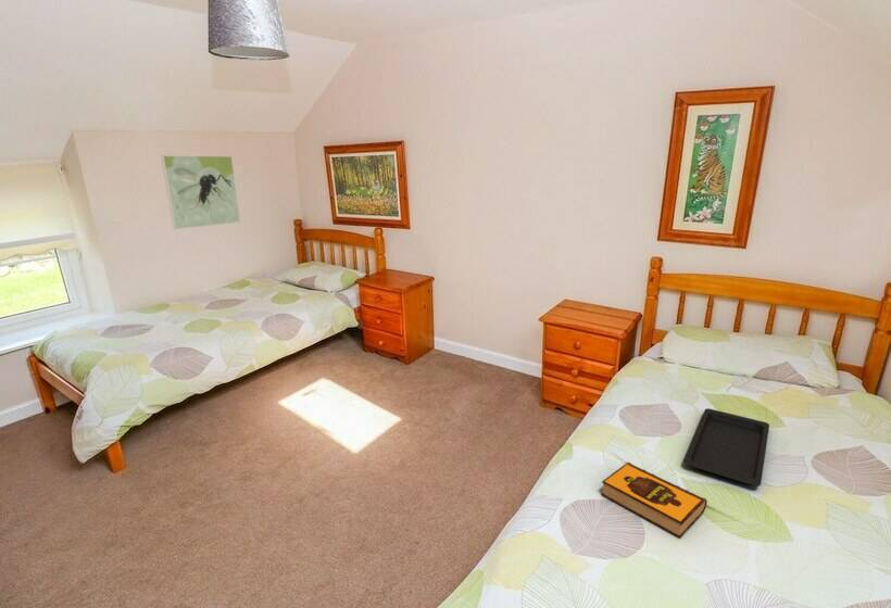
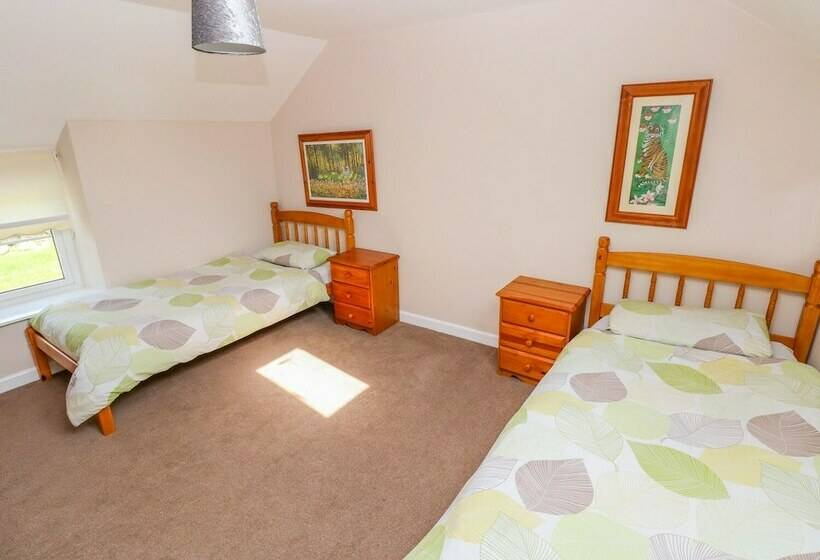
- hardback book [600,461,708,539]
- serving tray [682,407,770,487]
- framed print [160,154,241,230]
